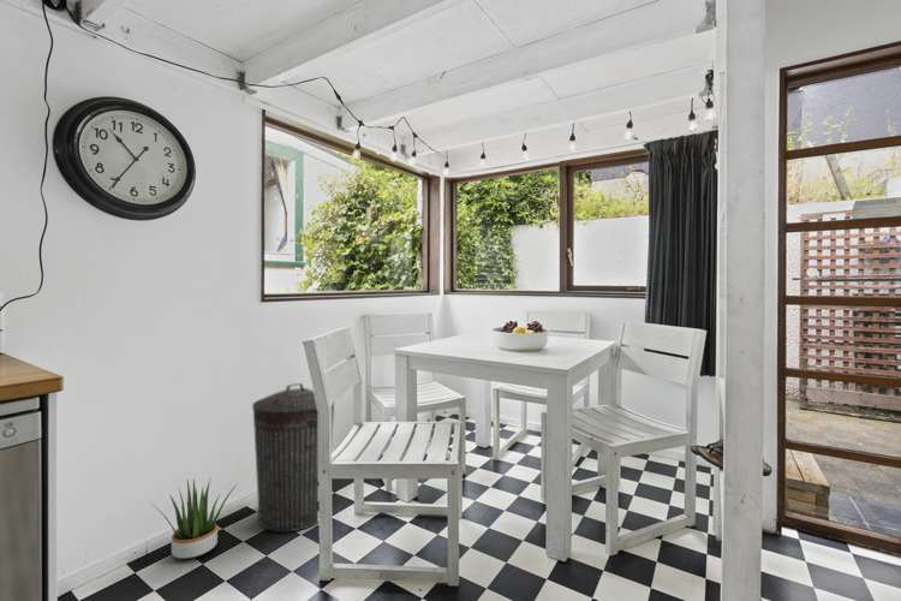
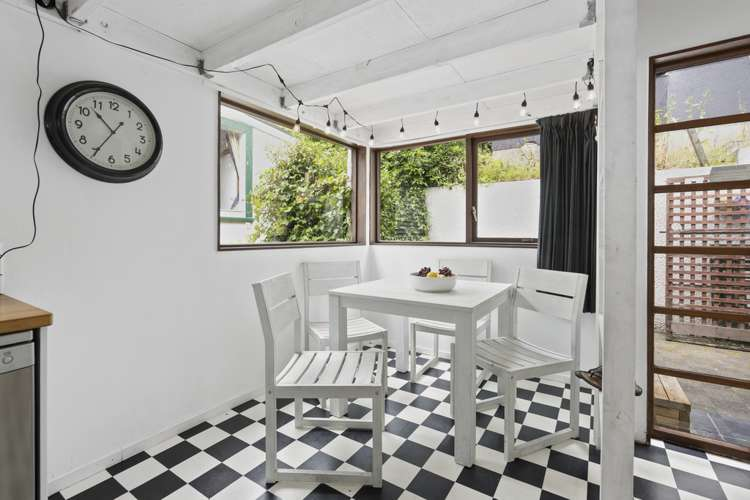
- potted plant [150,477,238,560]
- trash can [251,382,336,534]
